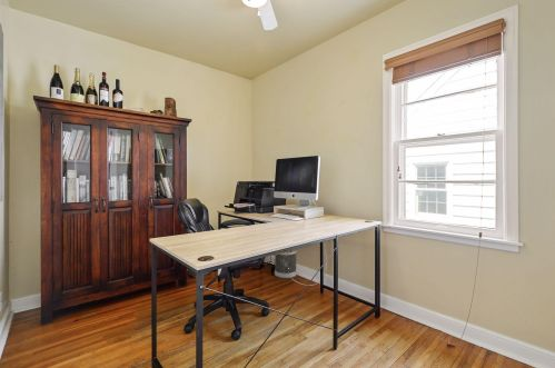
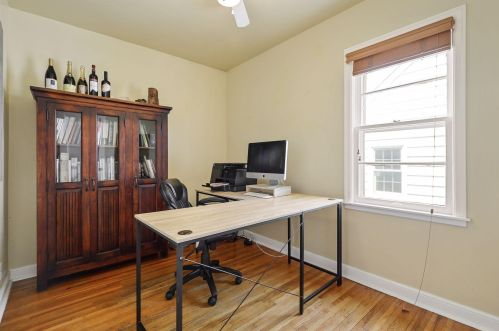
- wastebasket [274,250,298,279]
